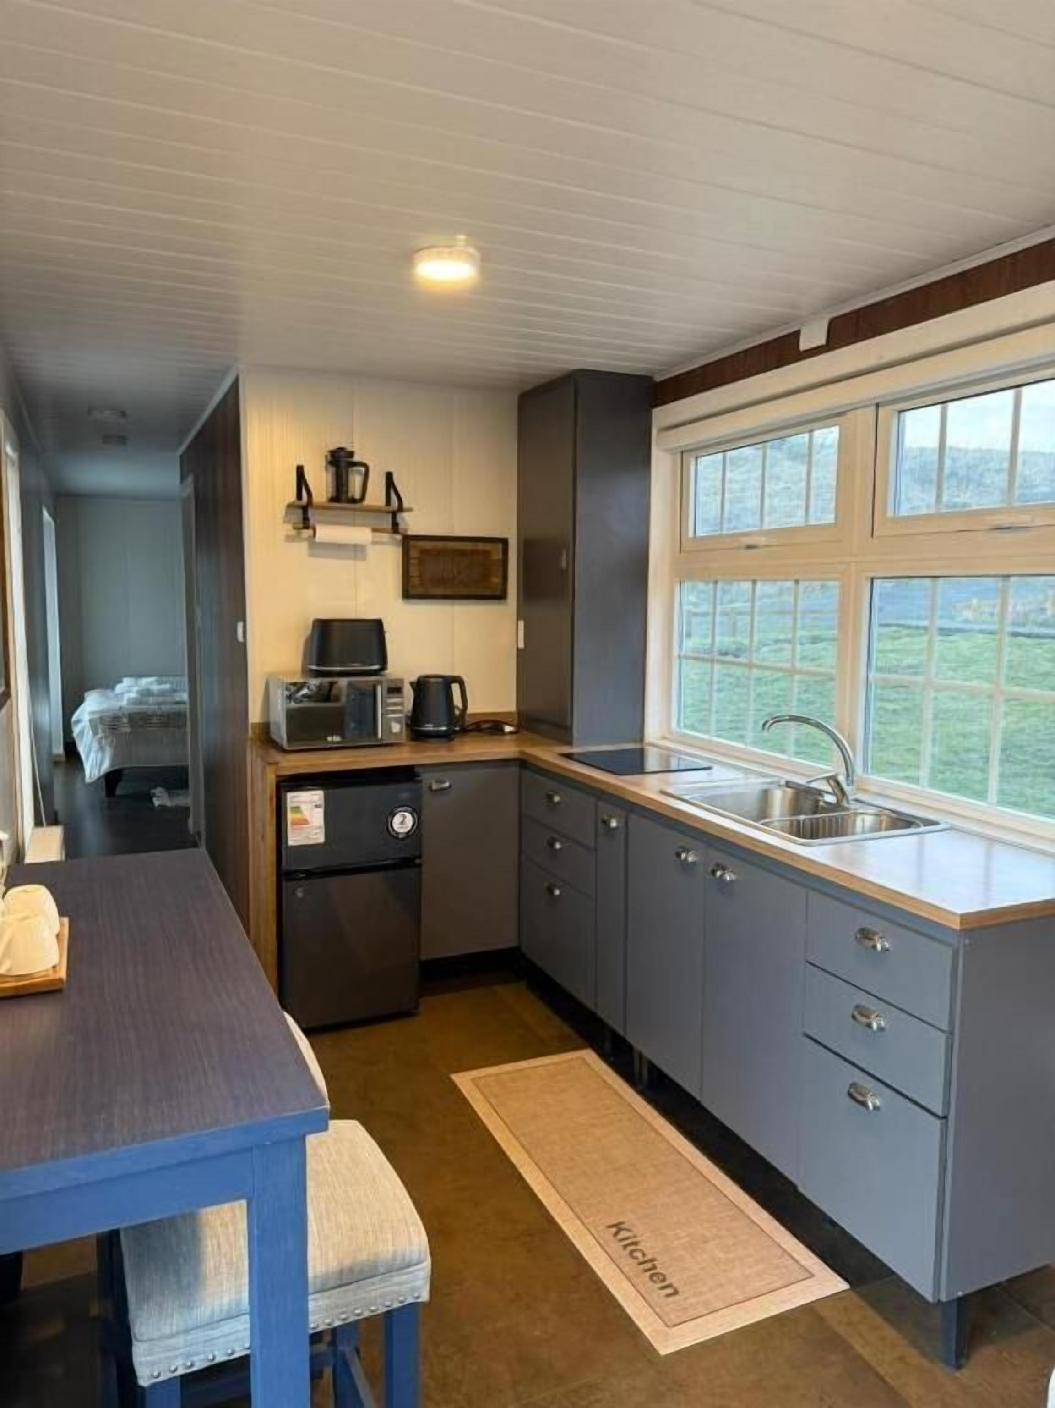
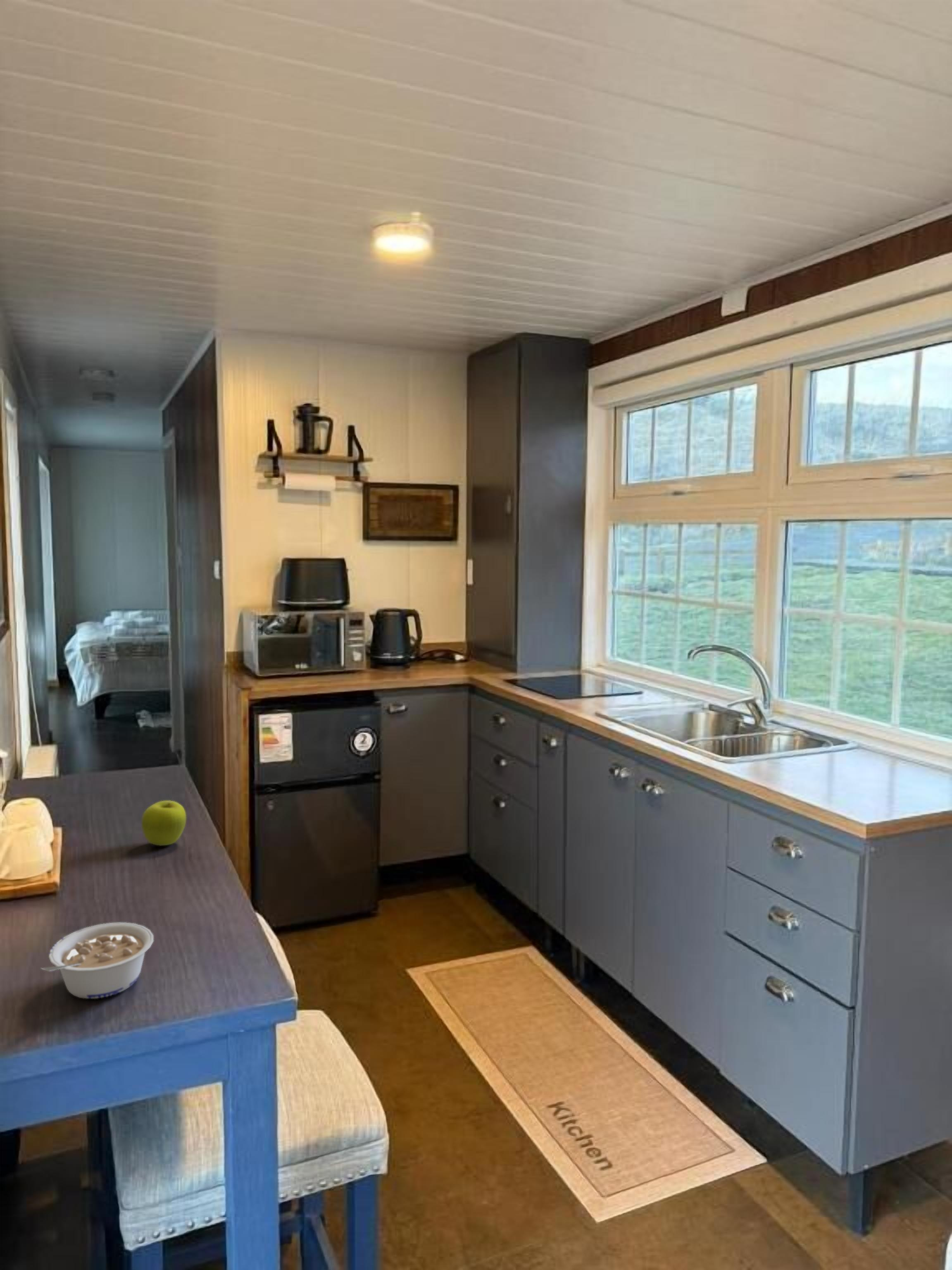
+ legume [40,922,154,999]
+ fruit [141,800,187,846]
